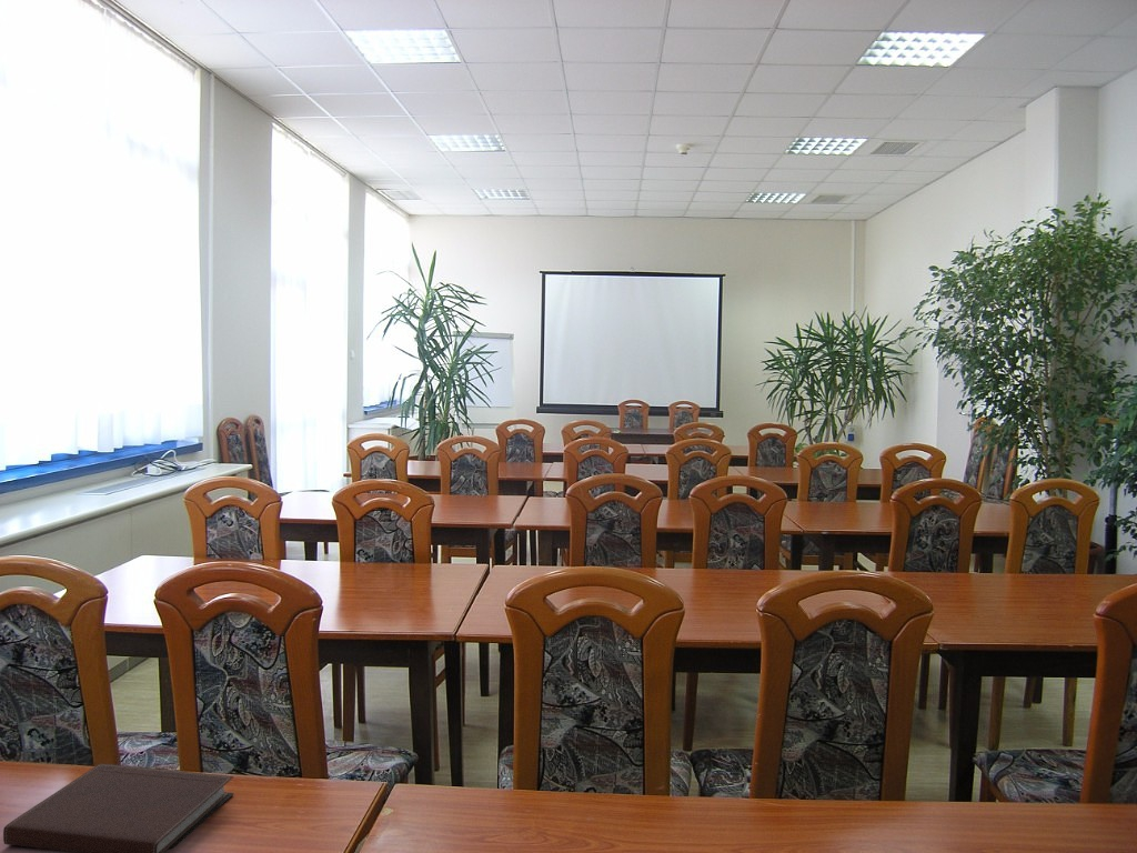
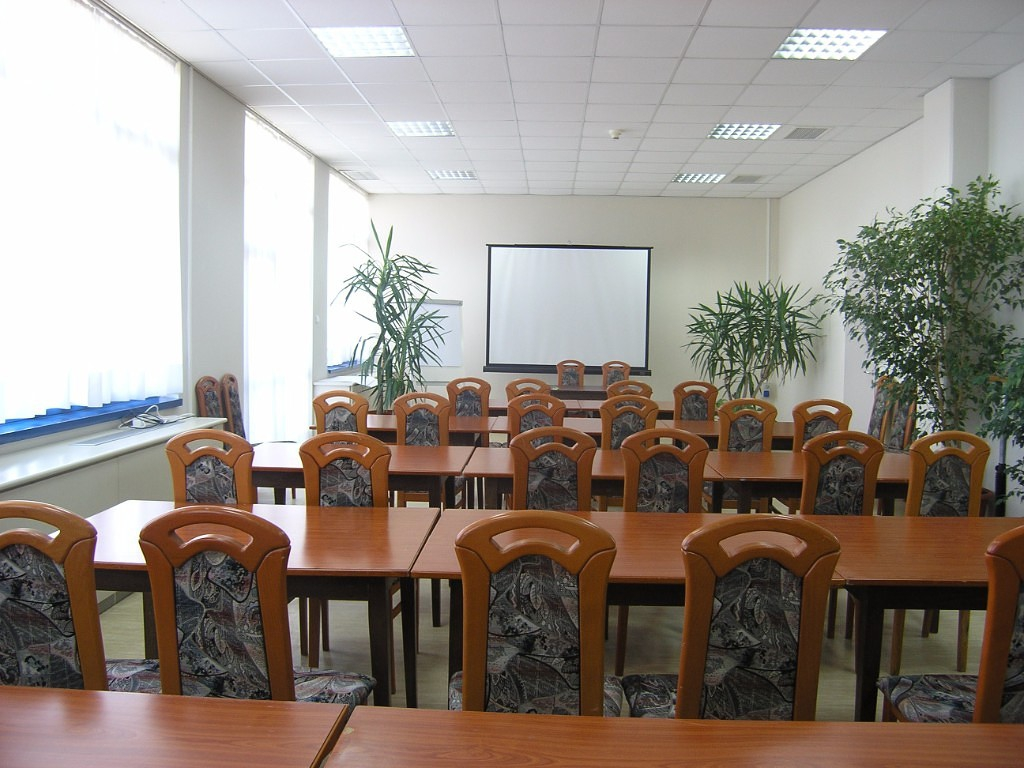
- notebook [2,763,235,853]
